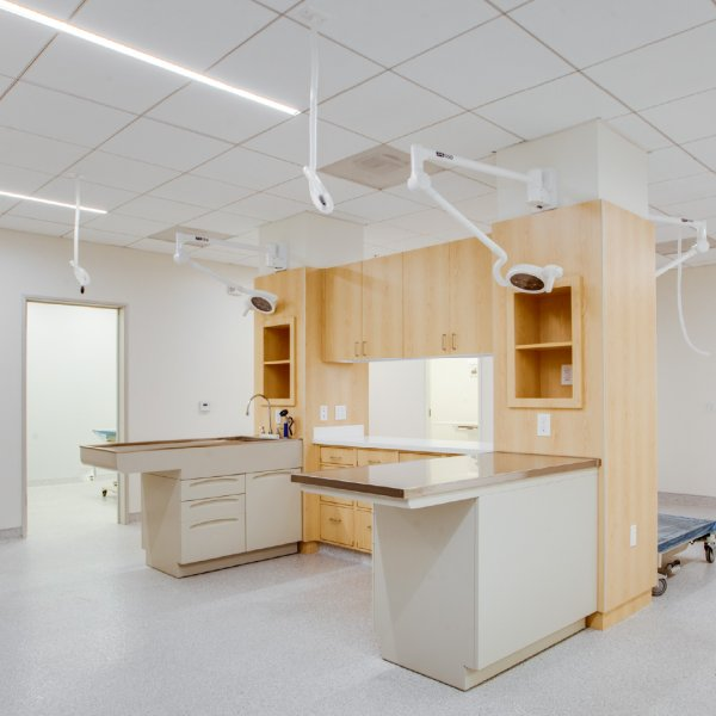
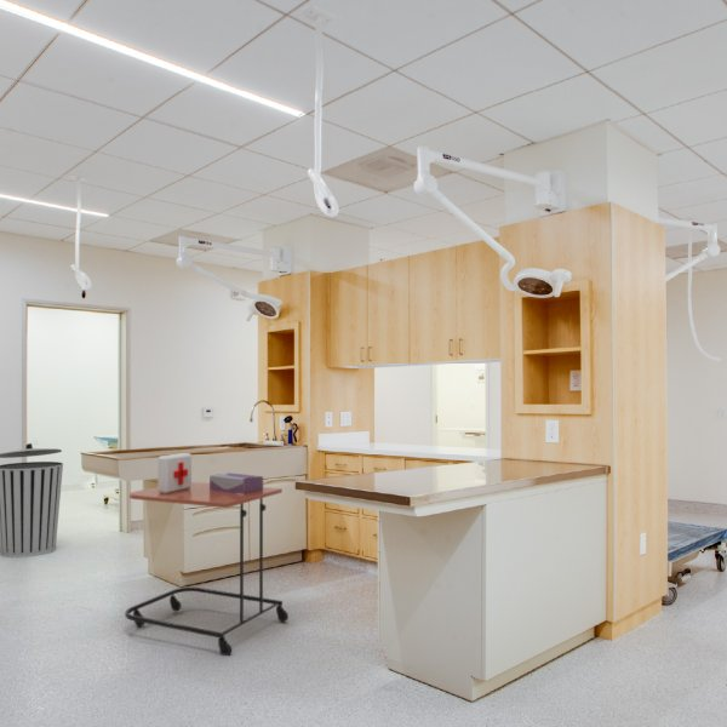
+ trash can [0,442,64,559]
+ first aid kit [156,452,193,493]
+ tissue box [208,471,264,494]
+ side table [124,481,290,657]
